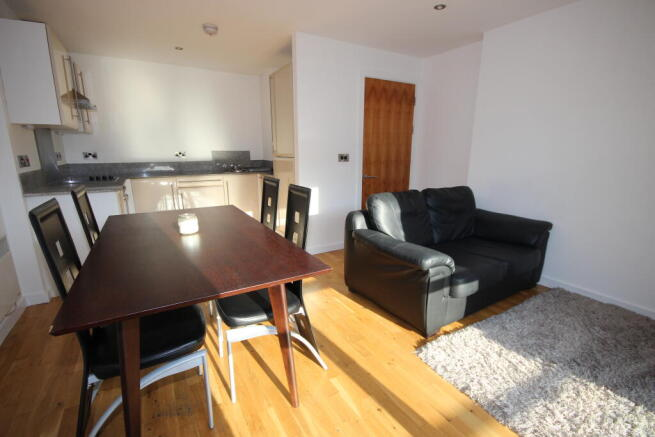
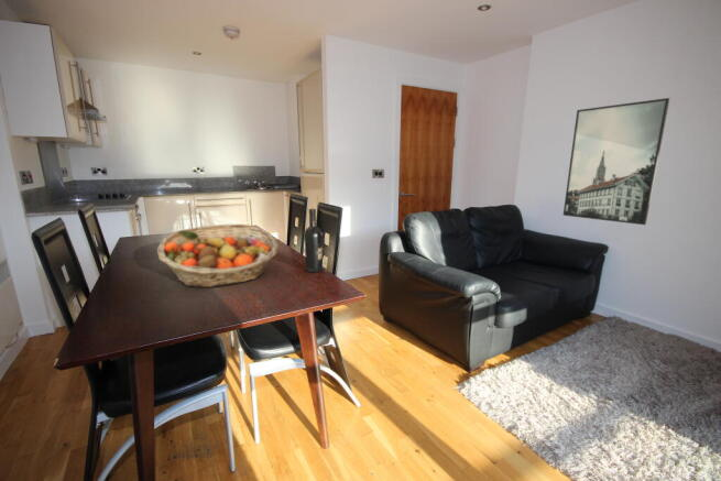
+ wine bottle [303,208,324,273]
+ fruit basket [156,223,280,288]
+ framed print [562,97,670,226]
